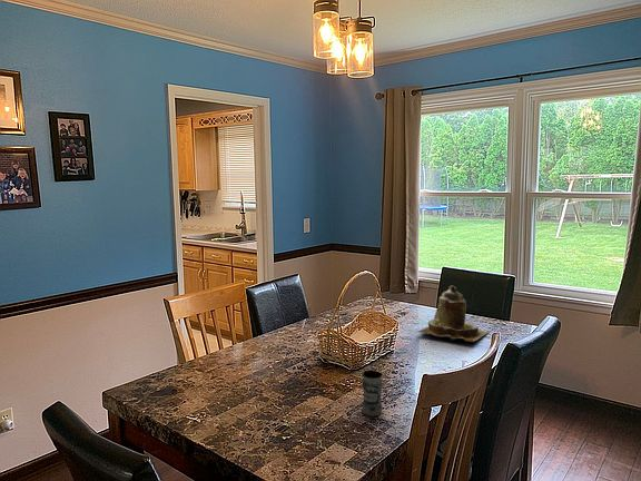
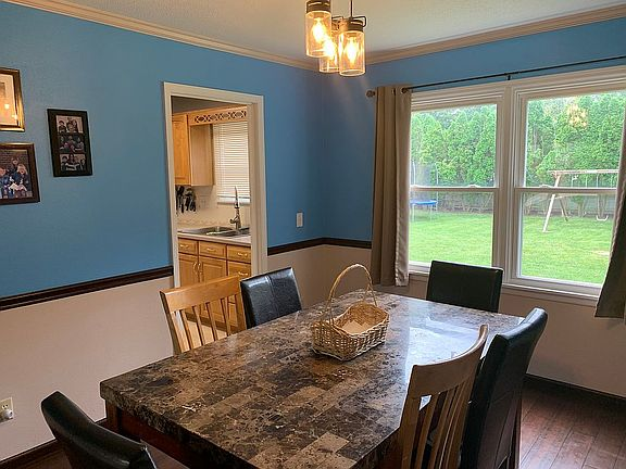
- jar [362,370,383,418]
- teapot [416,285,490,343]
